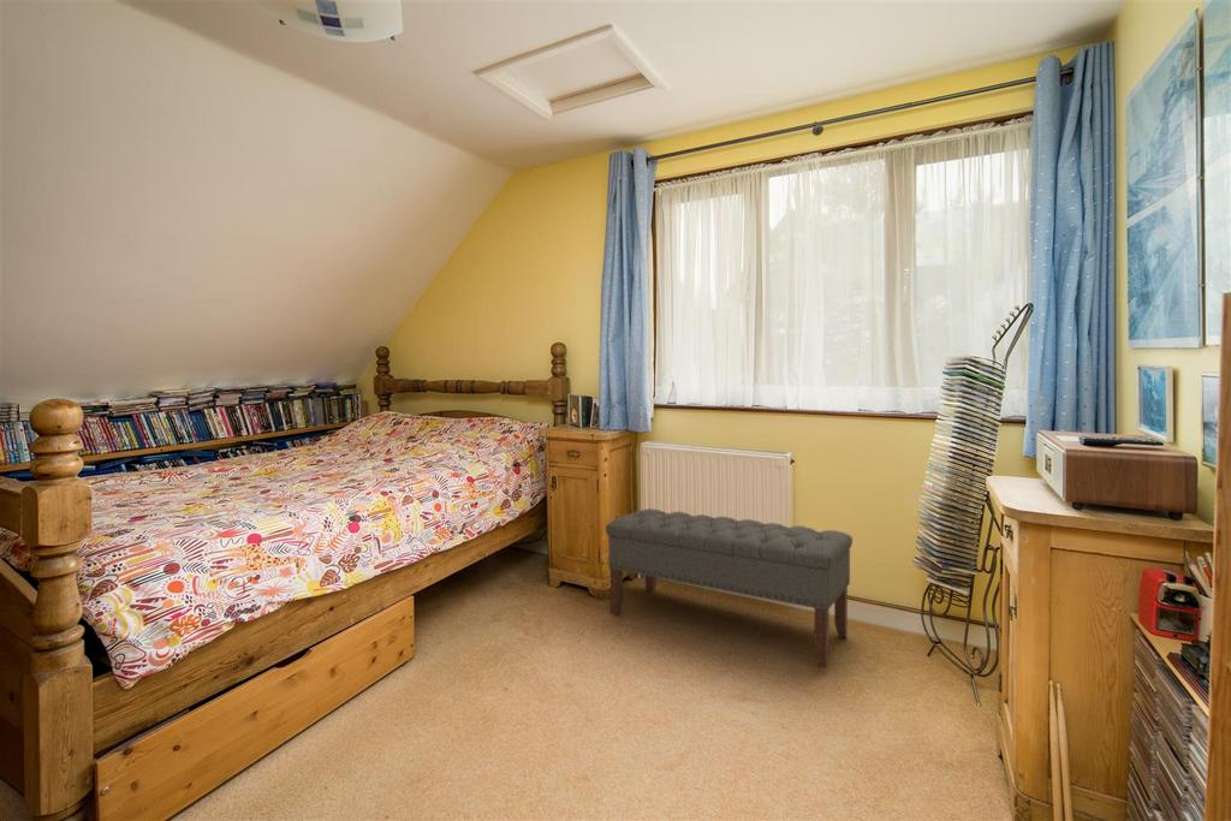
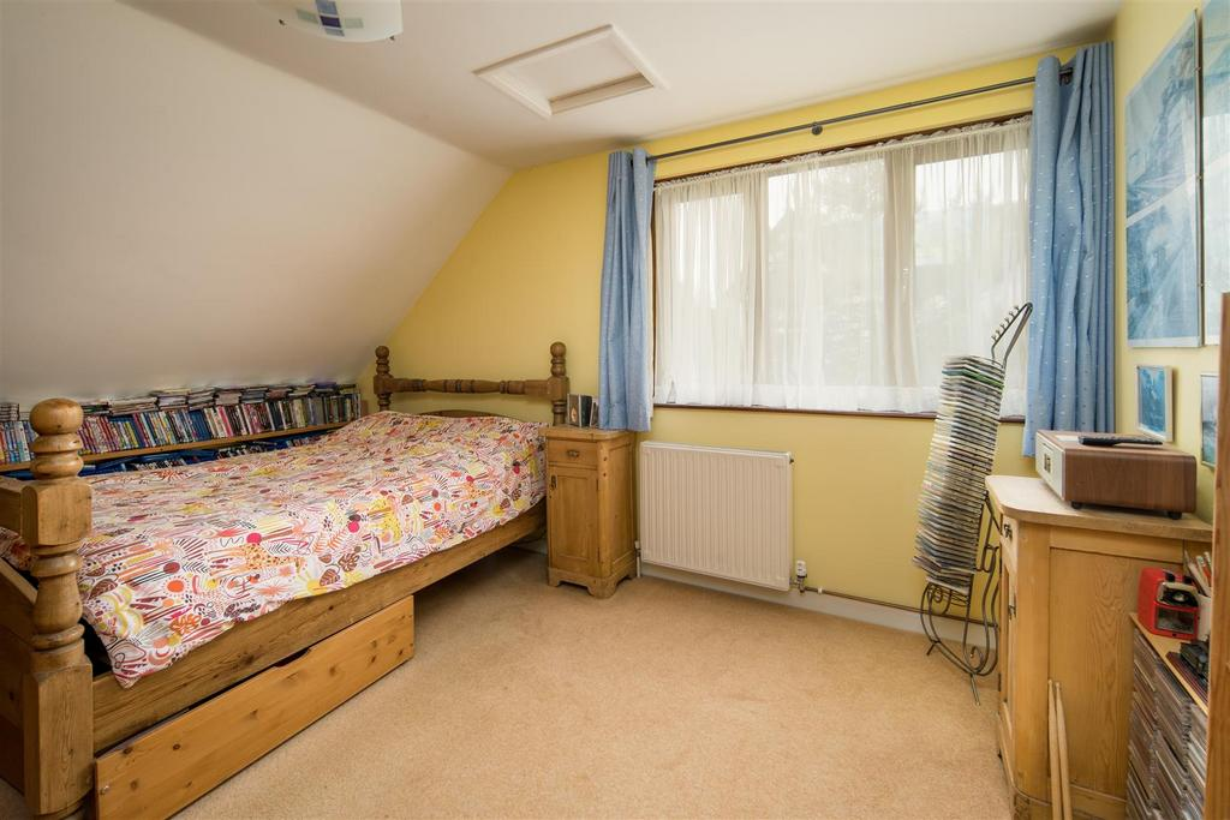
- bench [605,507,854,668]
